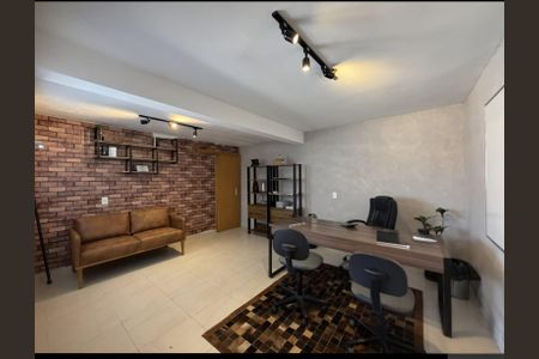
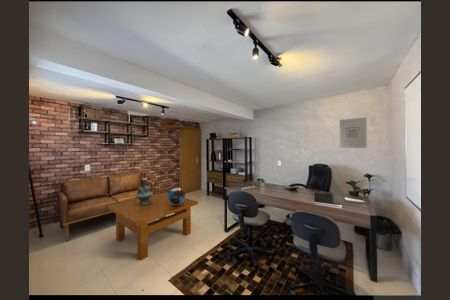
+ decorative globe [168,185,186,205]
+ table [106,191,199,261]
+ decorative urn [135,177,154,204]
+ wall art [339,116,367,149]
